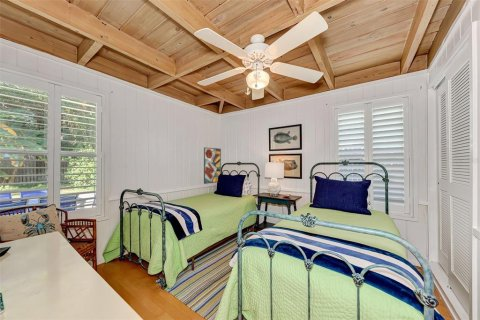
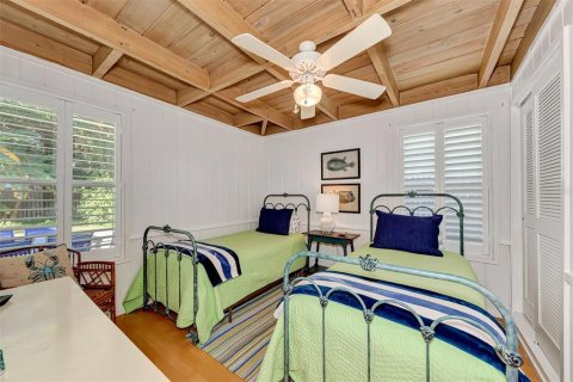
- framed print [203,146,222,185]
